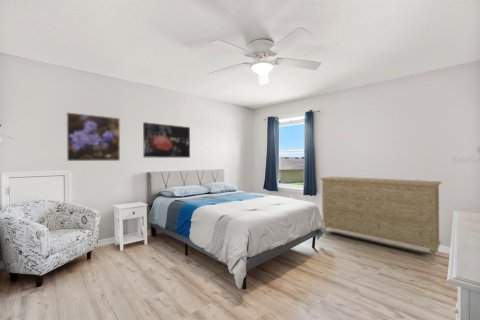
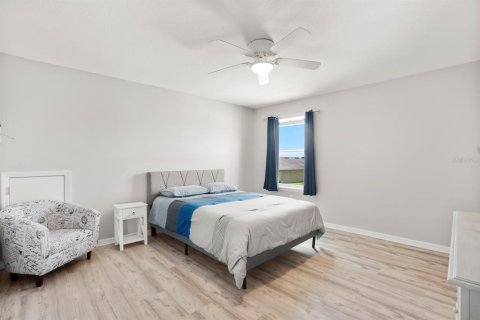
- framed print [66,111,121,162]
- wall art [142,121,191,159]
- dresser [319,176,442,261]
